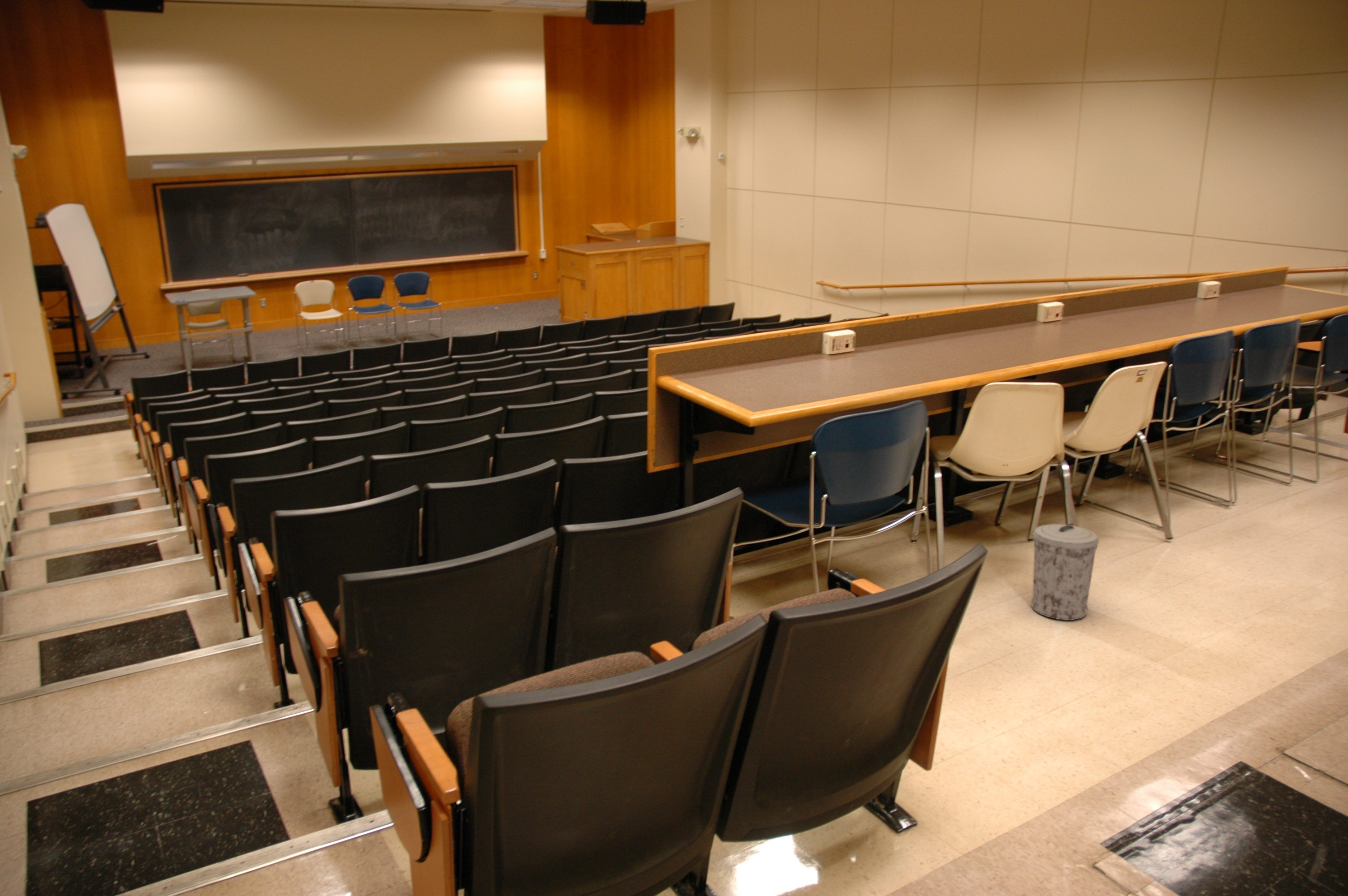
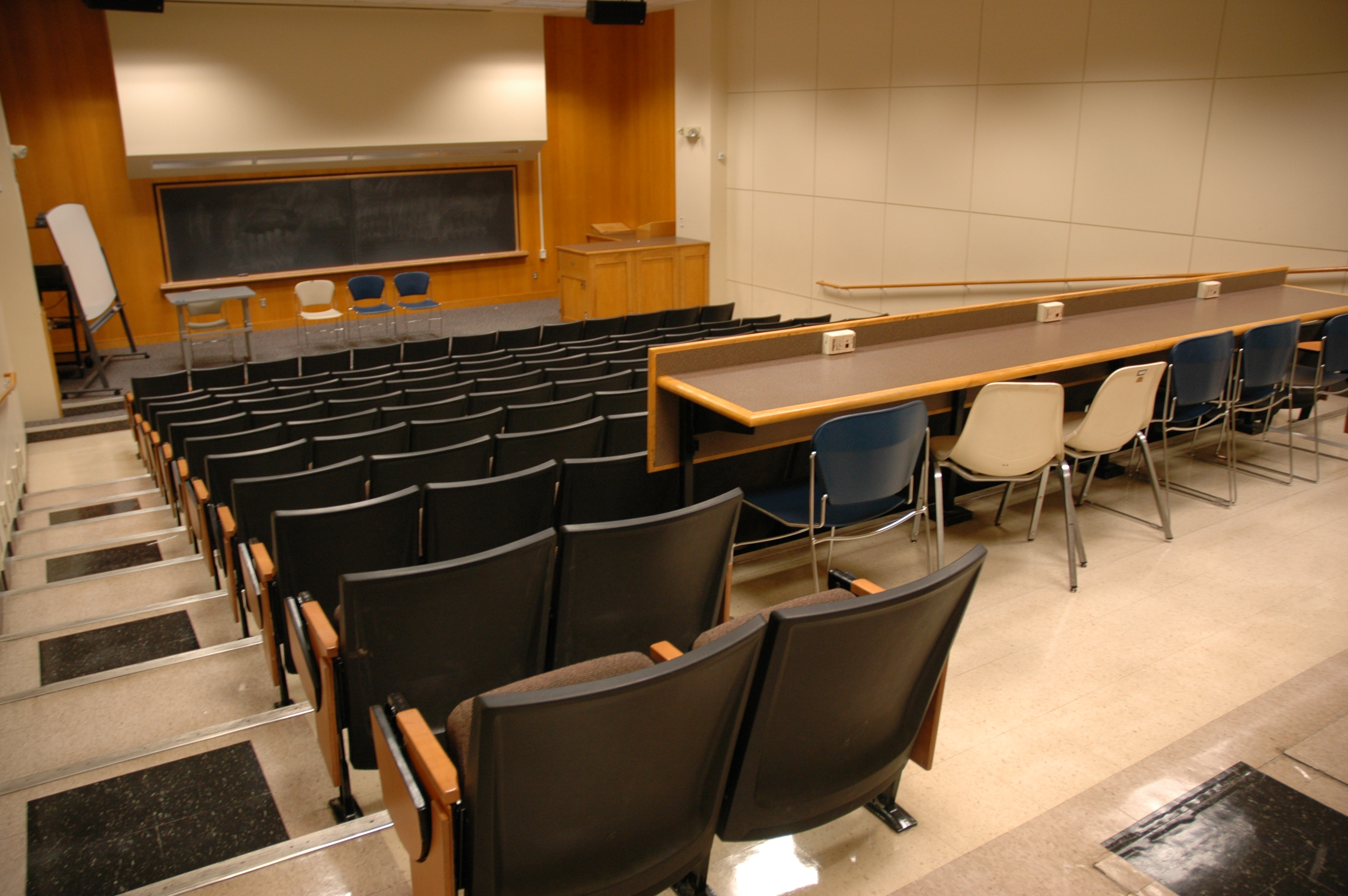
- trash can [1031,524,1099,620]
